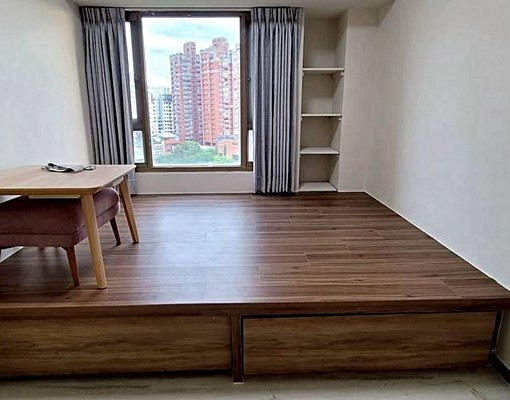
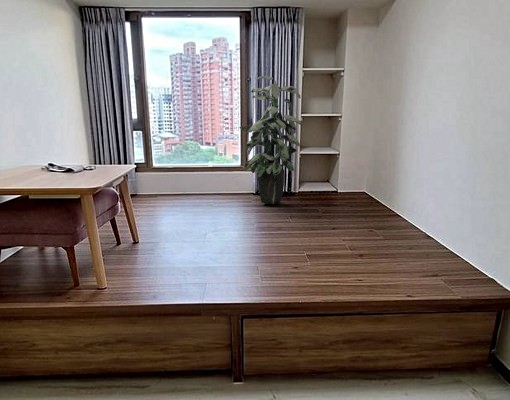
+ indoor plant [238,75,303,205]
